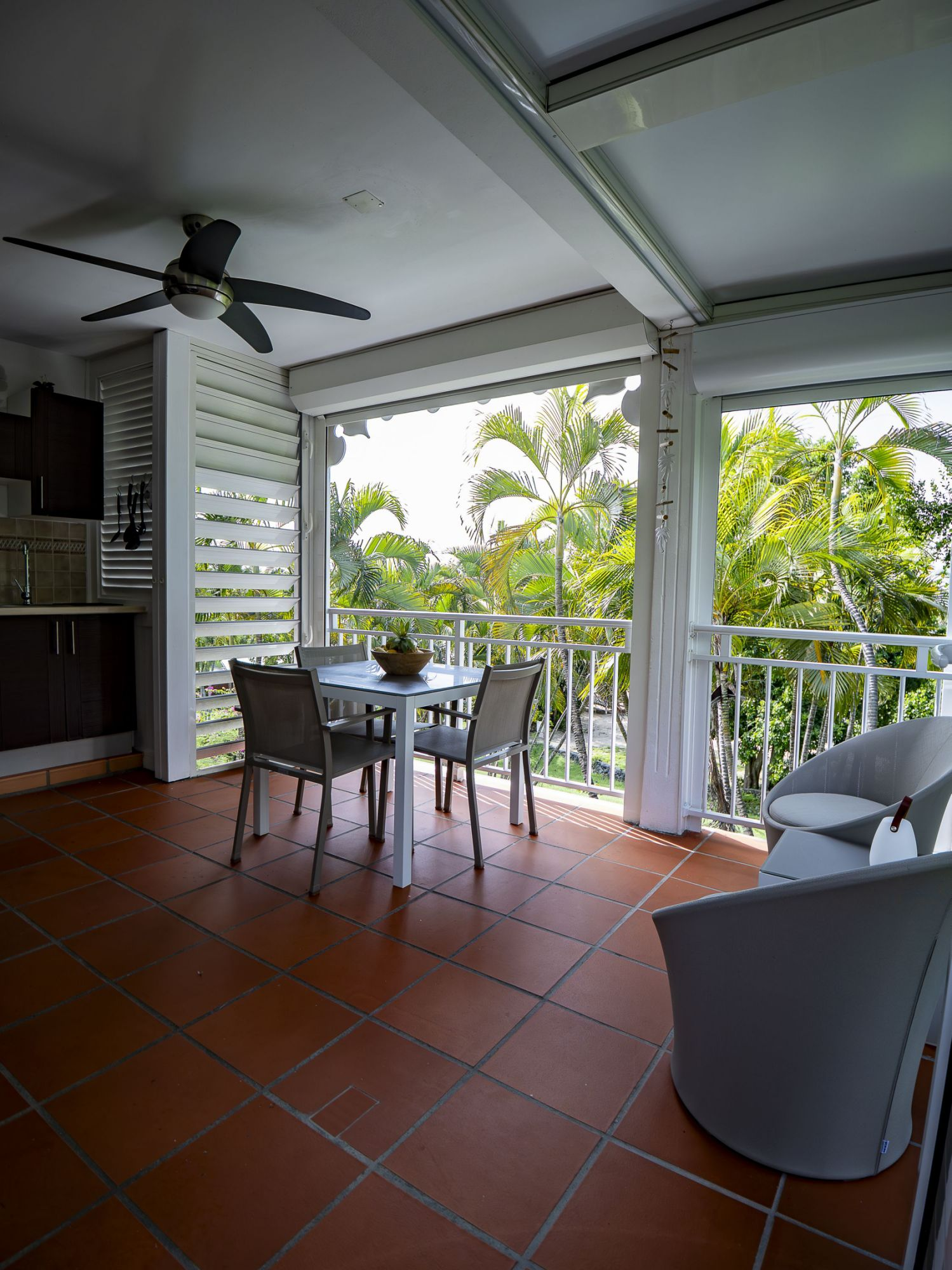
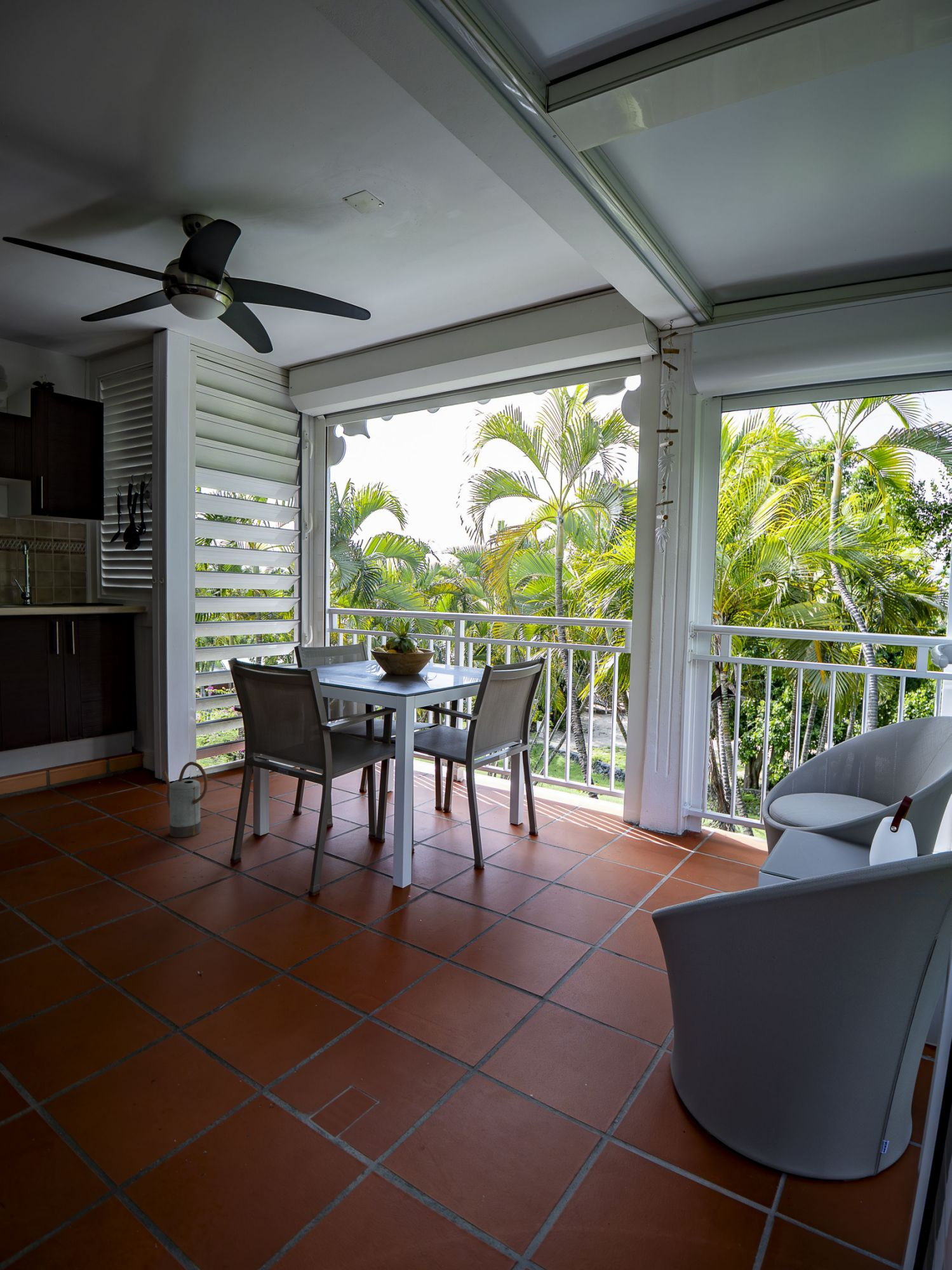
+ watering can [161,761,208,838]
